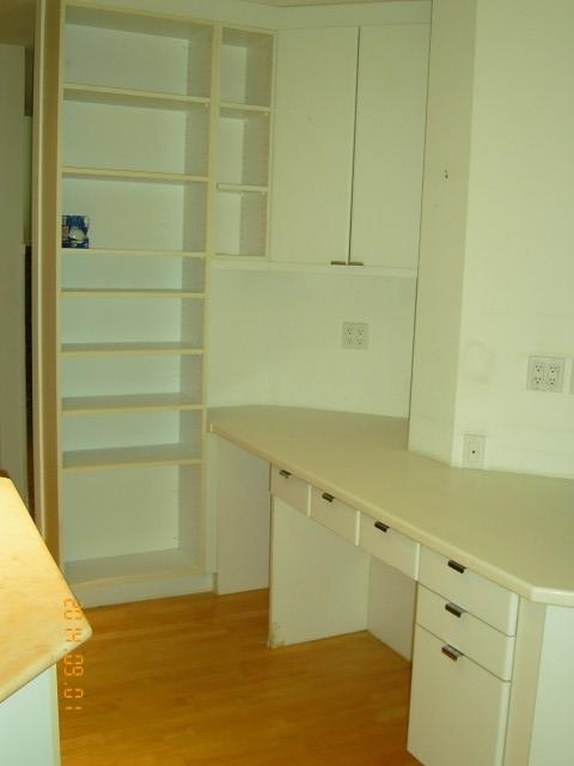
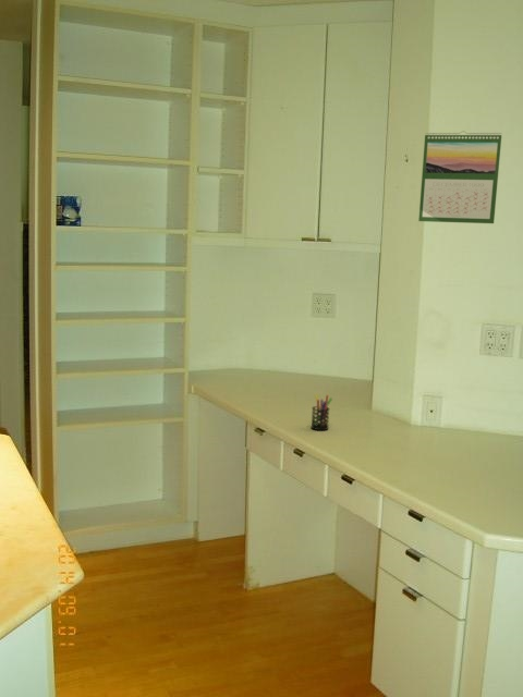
+ calendar [417,130,502,224]
+ pen holder [311,393,333,431]
